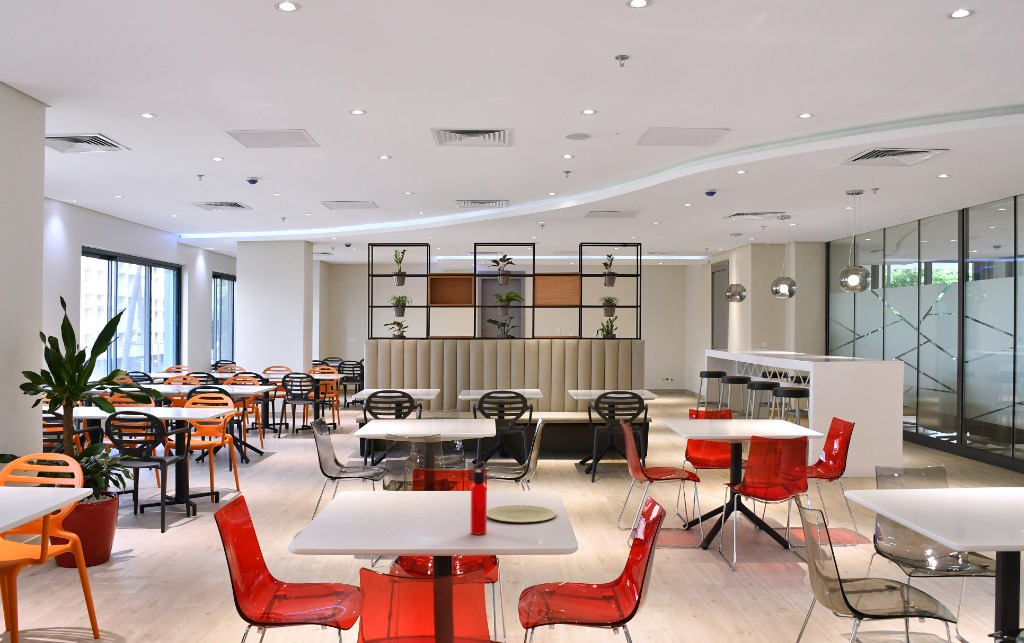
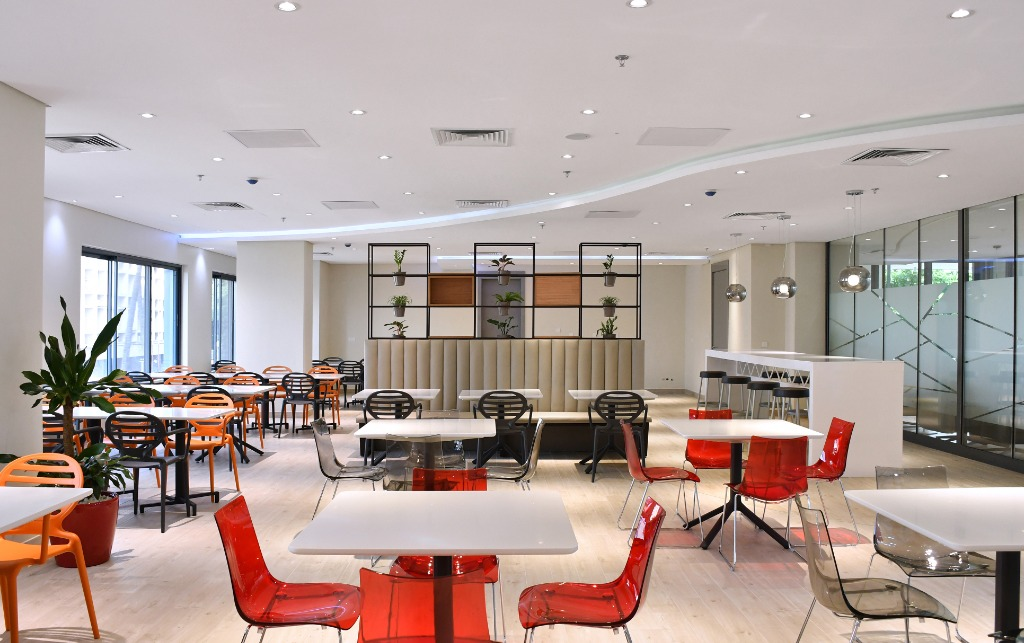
- water bottle [470,460,488,536]
- plate [487,504,557,523]
